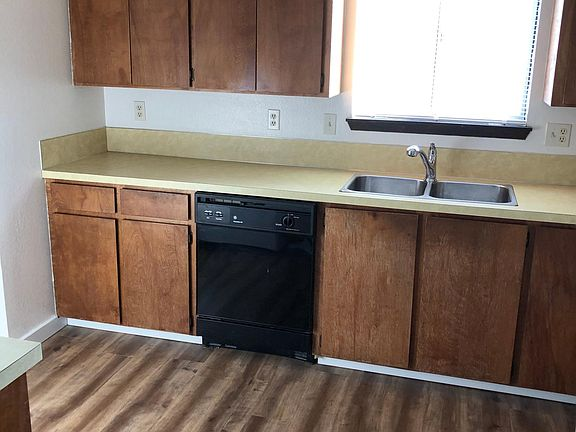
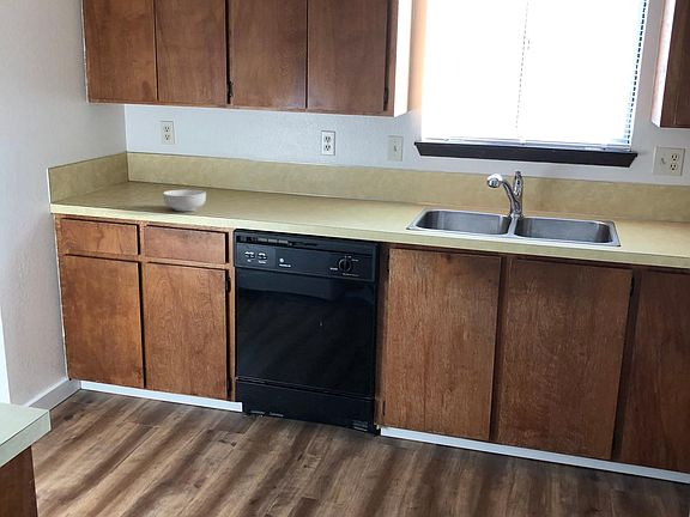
+ cereal bowl [162,189,207,212]
